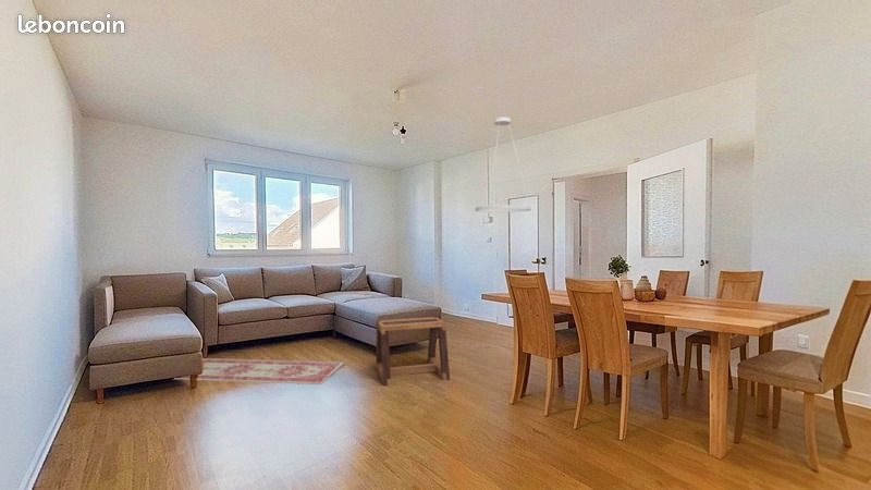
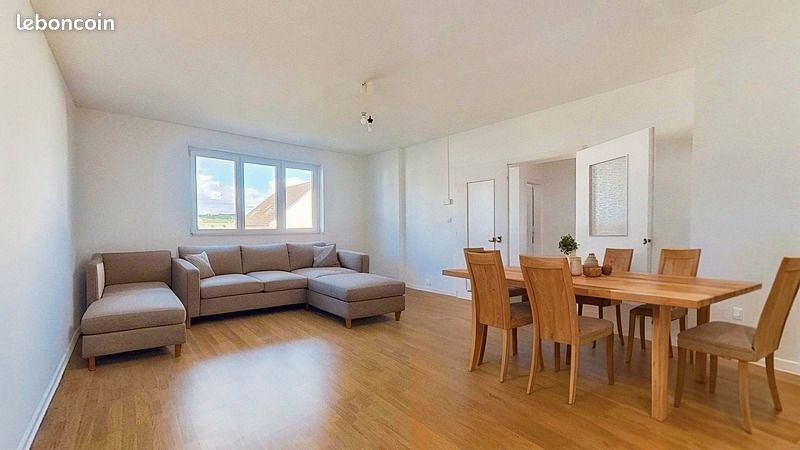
- rug [173,357,345,385]
- pendant light [475,117,532,213]
- stool [375,316,451,388]
